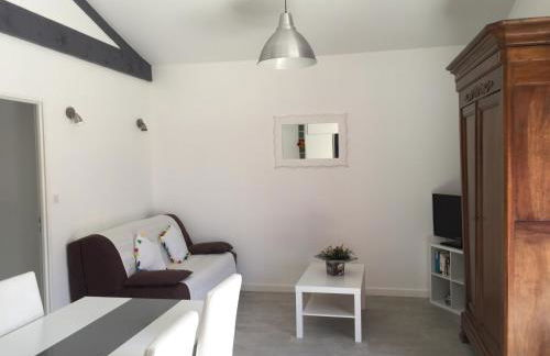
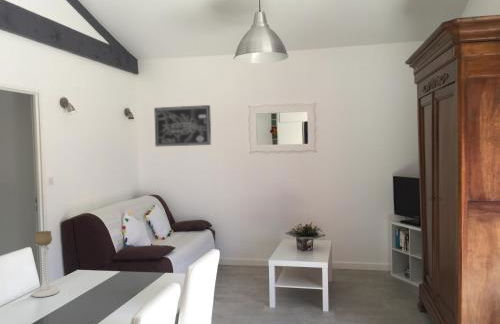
+ candle holder [30,230,60,298]
+ wall art [153,104,212,147]
